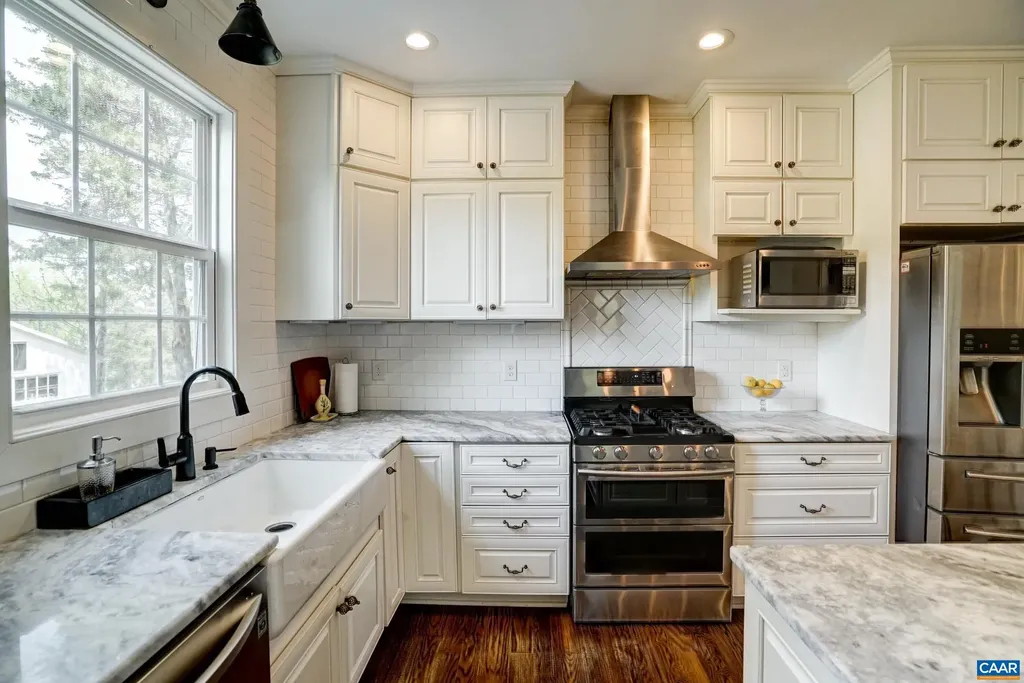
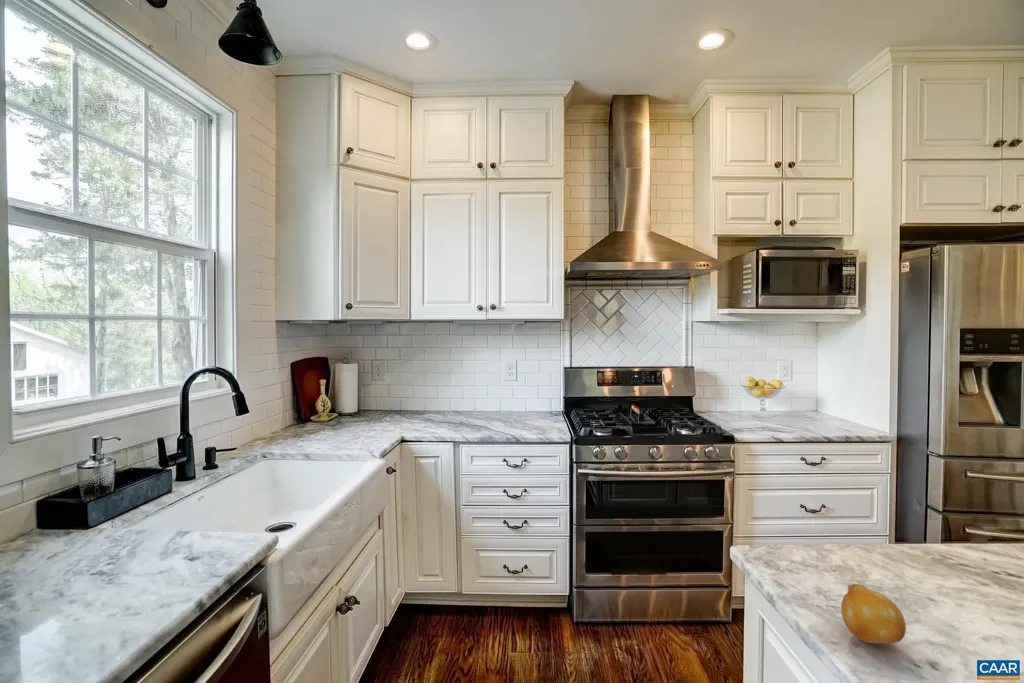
+ fruit [840,583,907,644]
